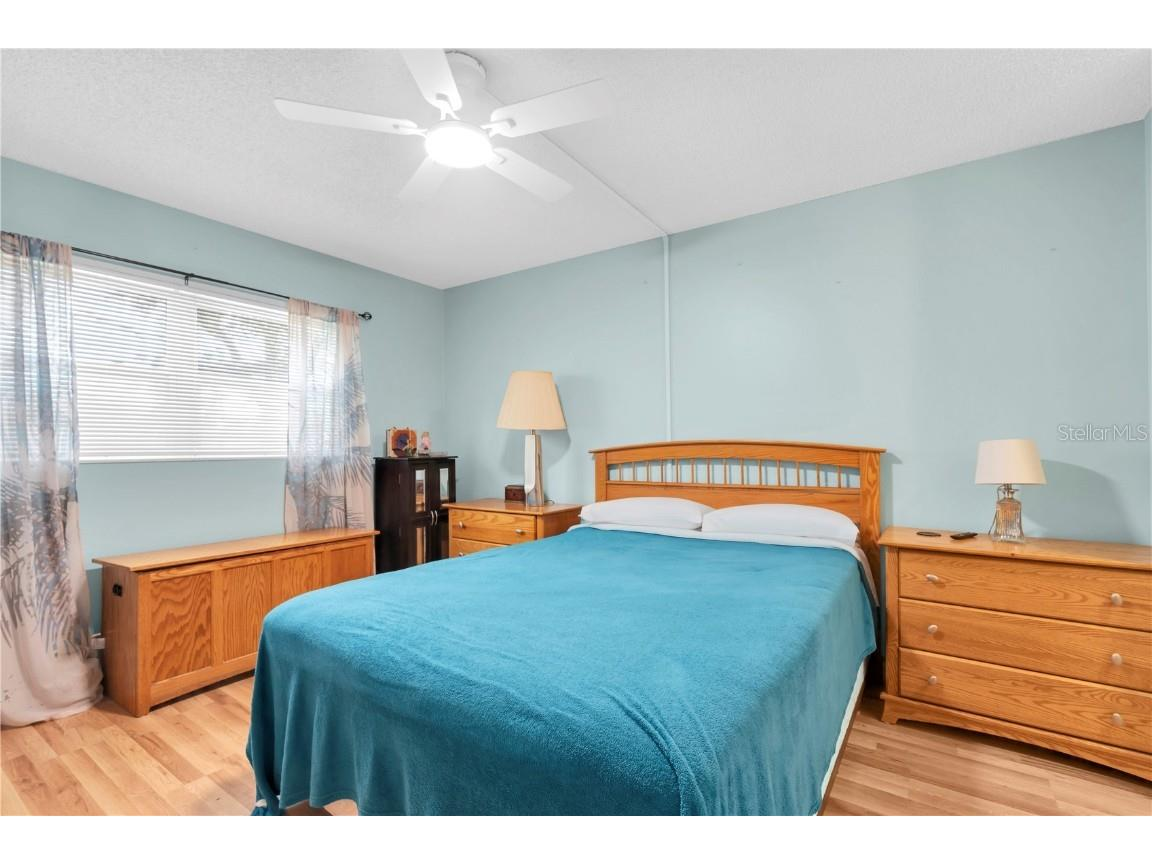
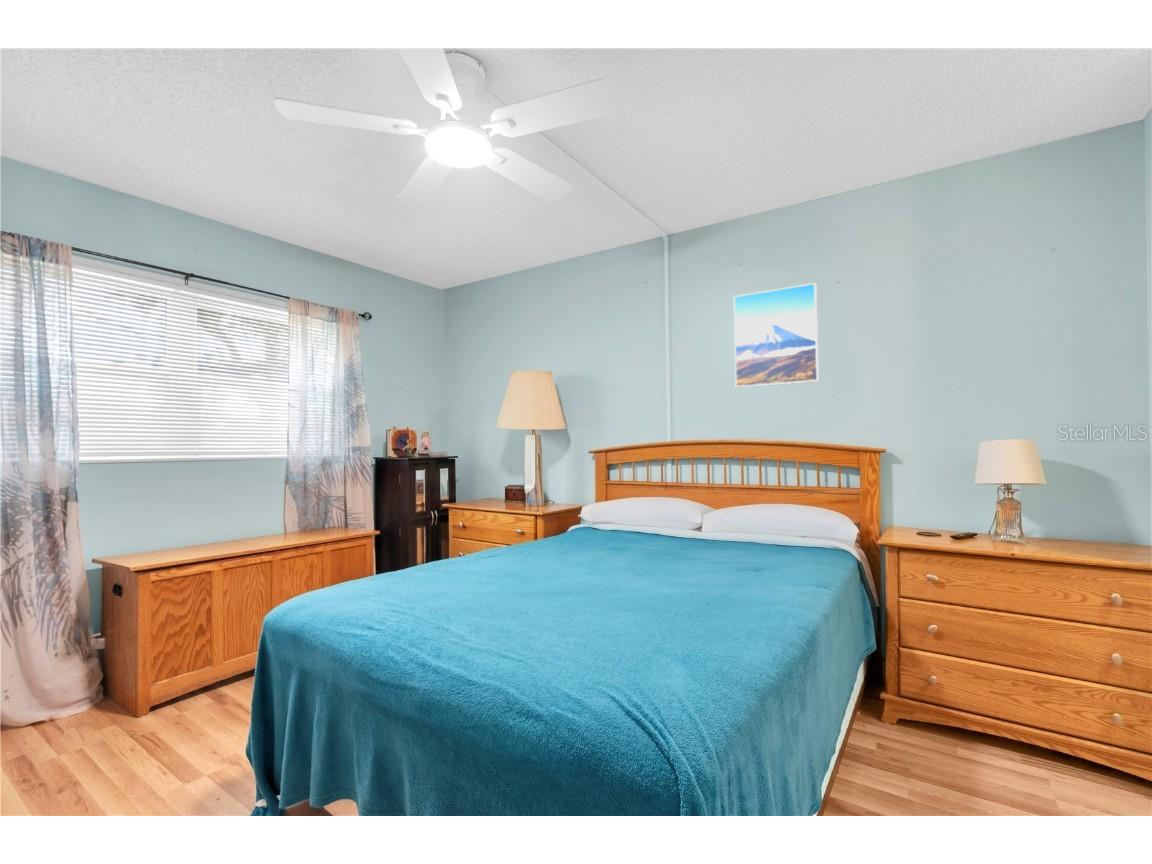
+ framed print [732,282,820,388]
